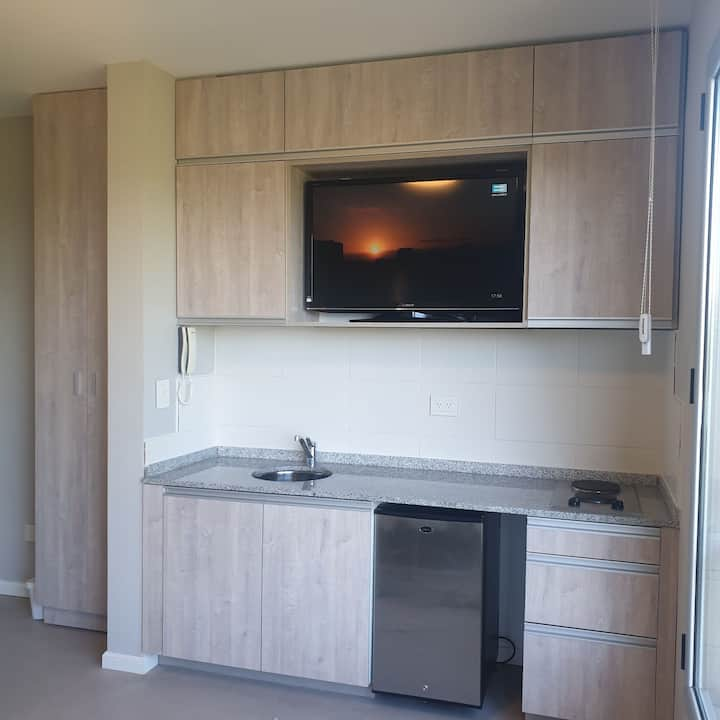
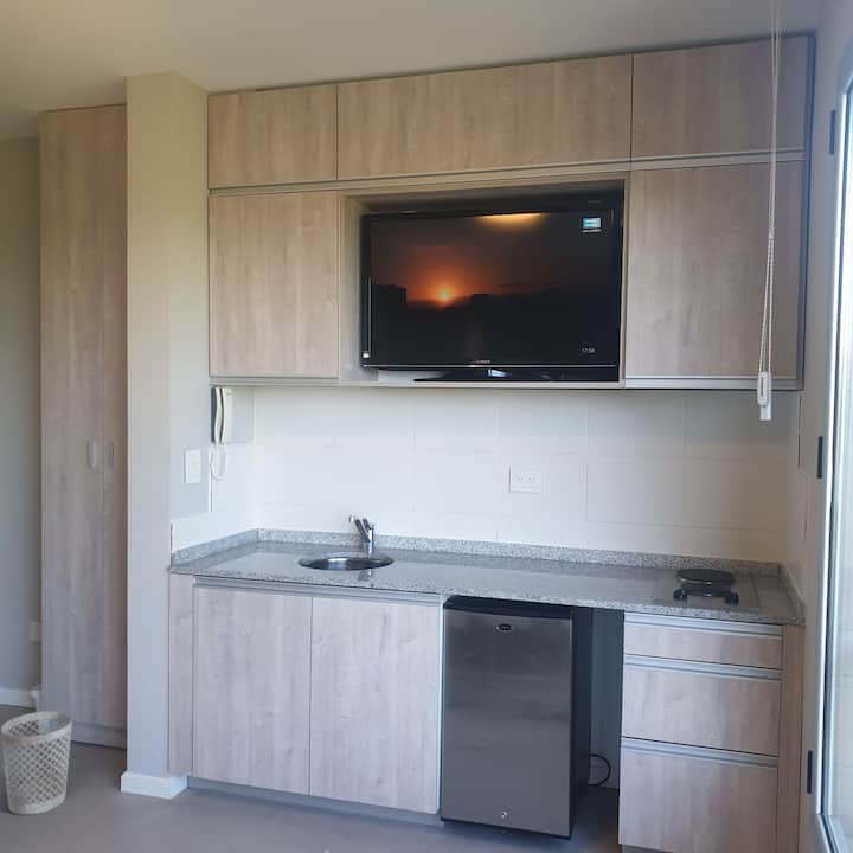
+ wastebasket [0,711,73,816]
